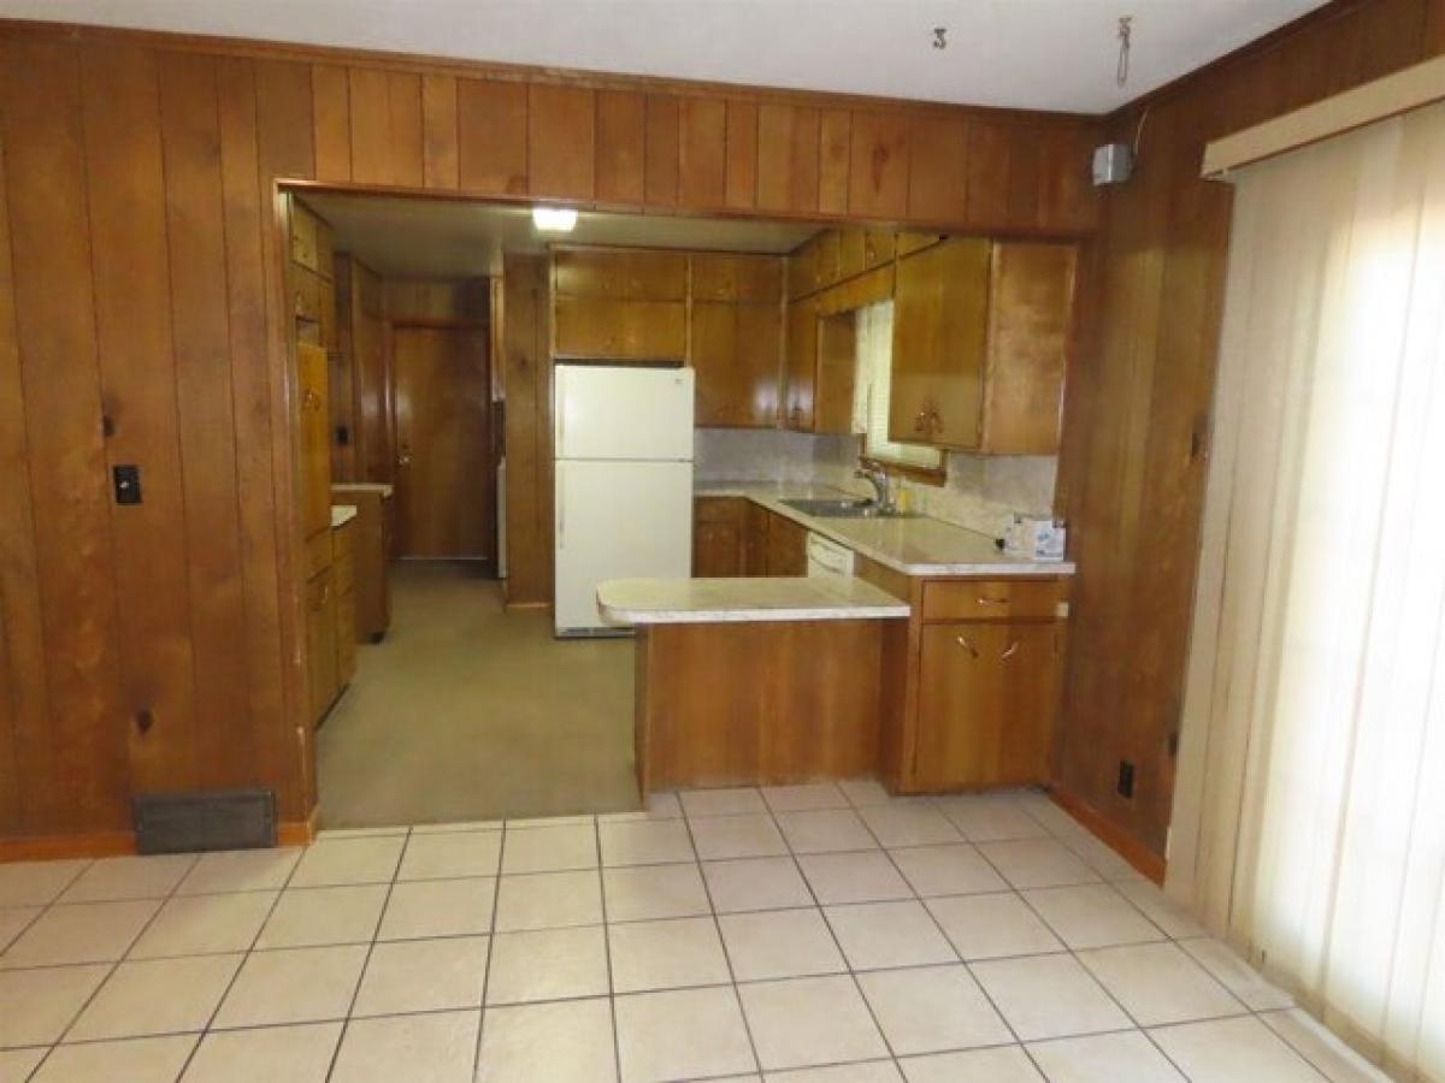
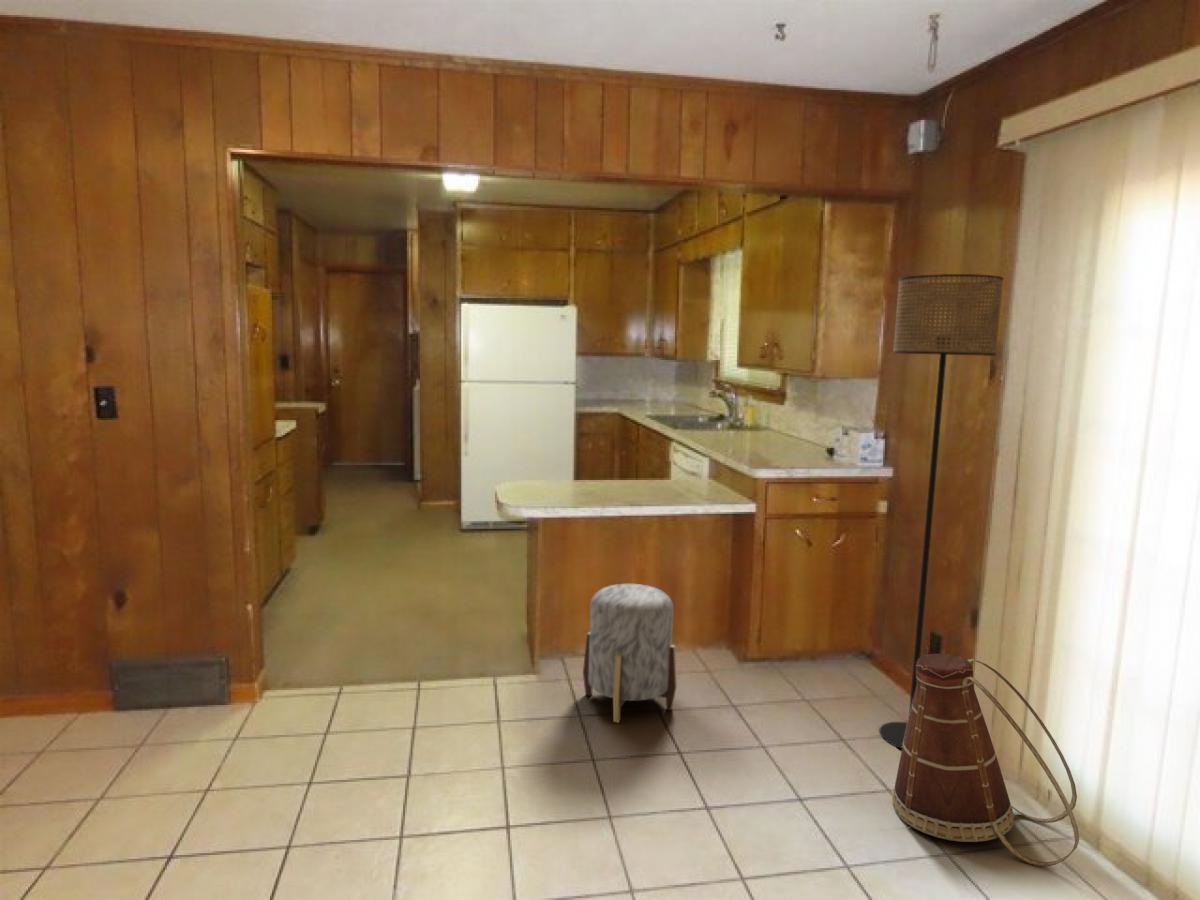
+ basket [892,653,1080,867]
+ floor lamp [879,273,1004,750]
+ stool [582,583,678,724]
